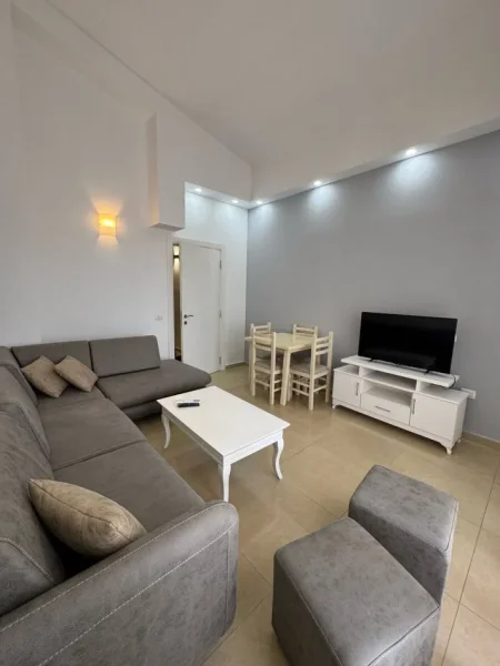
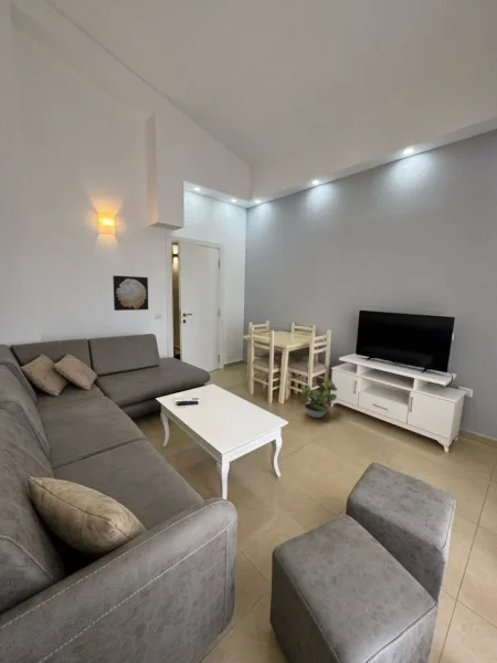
+ wall art [112,274,149,312]
+ potted plant [299,378,339,419]
